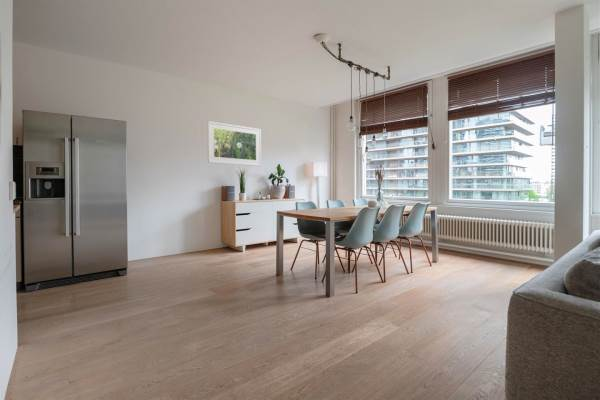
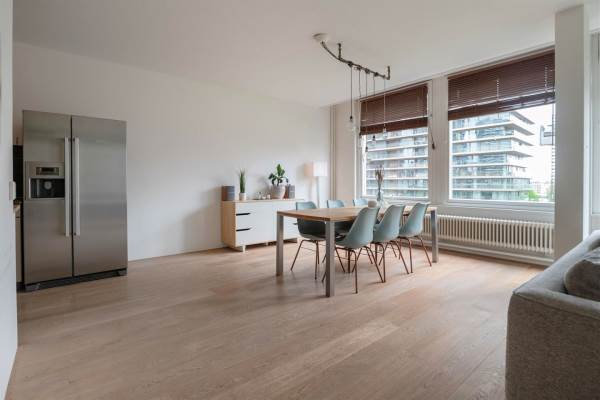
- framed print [207,120,262,167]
